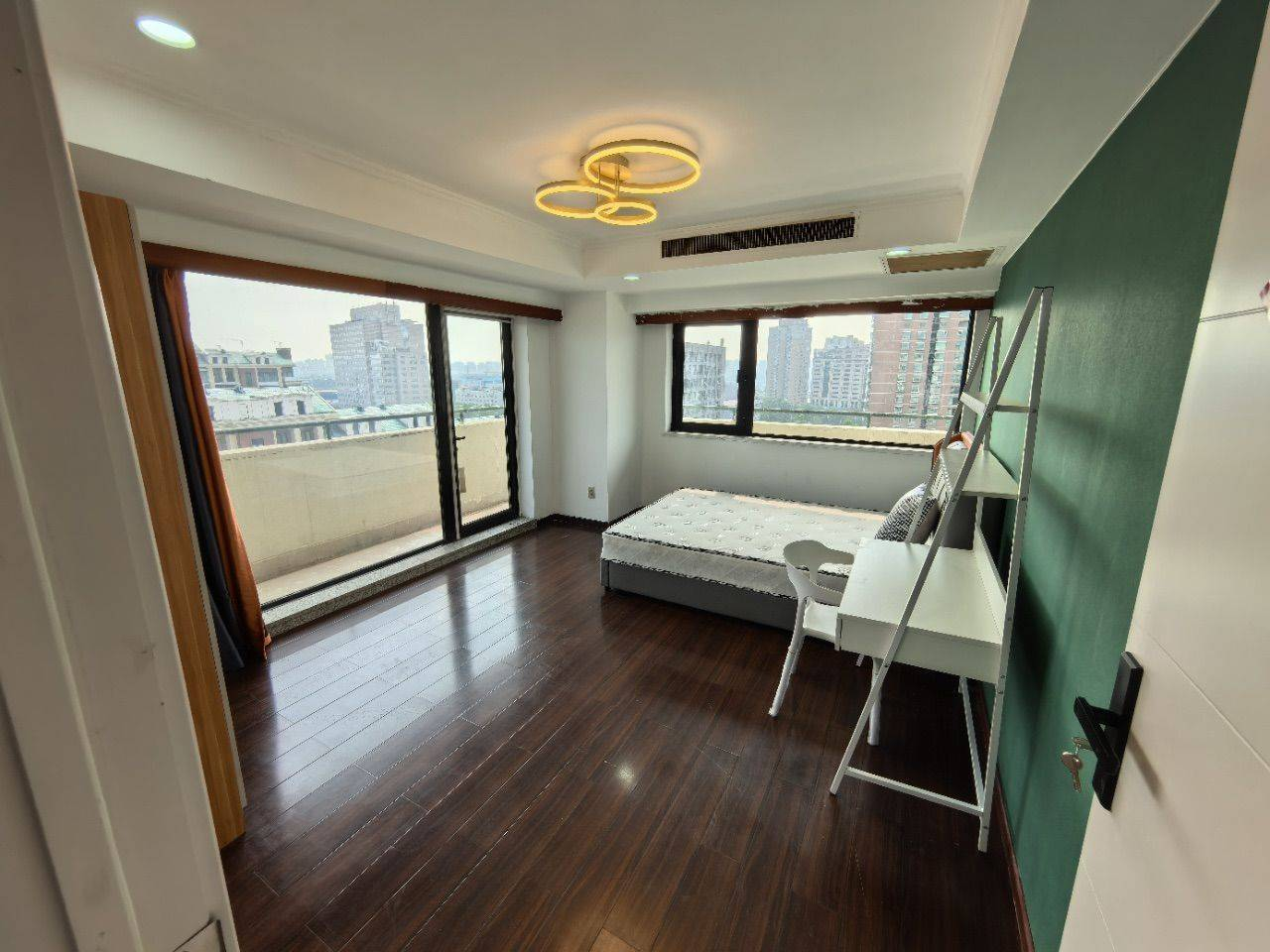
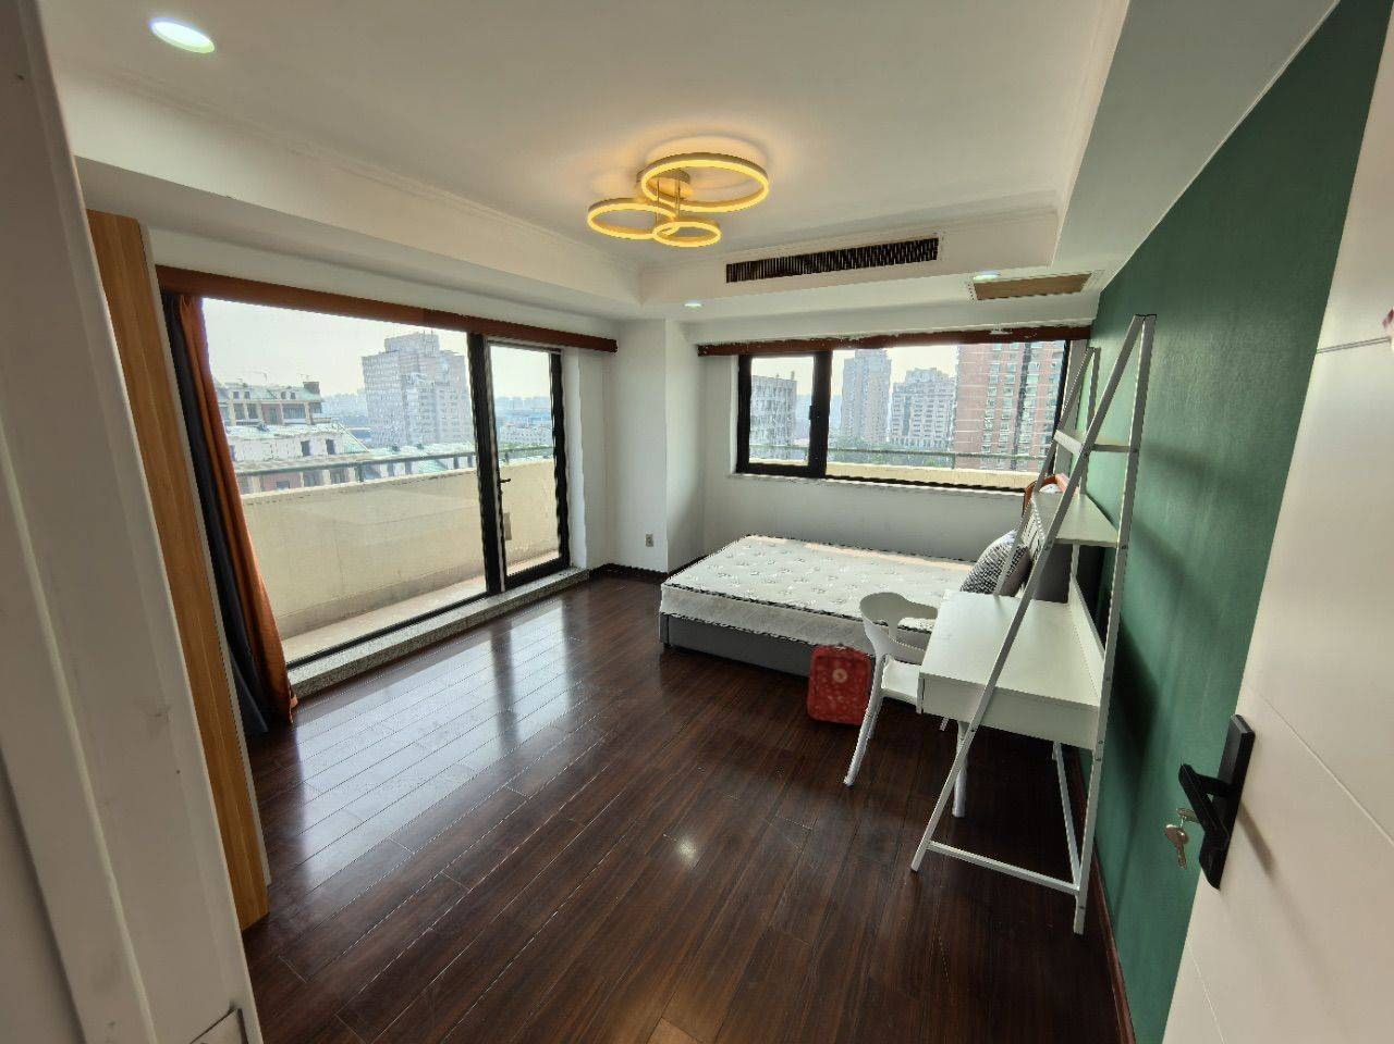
+ backpack [806,642,873,726]
